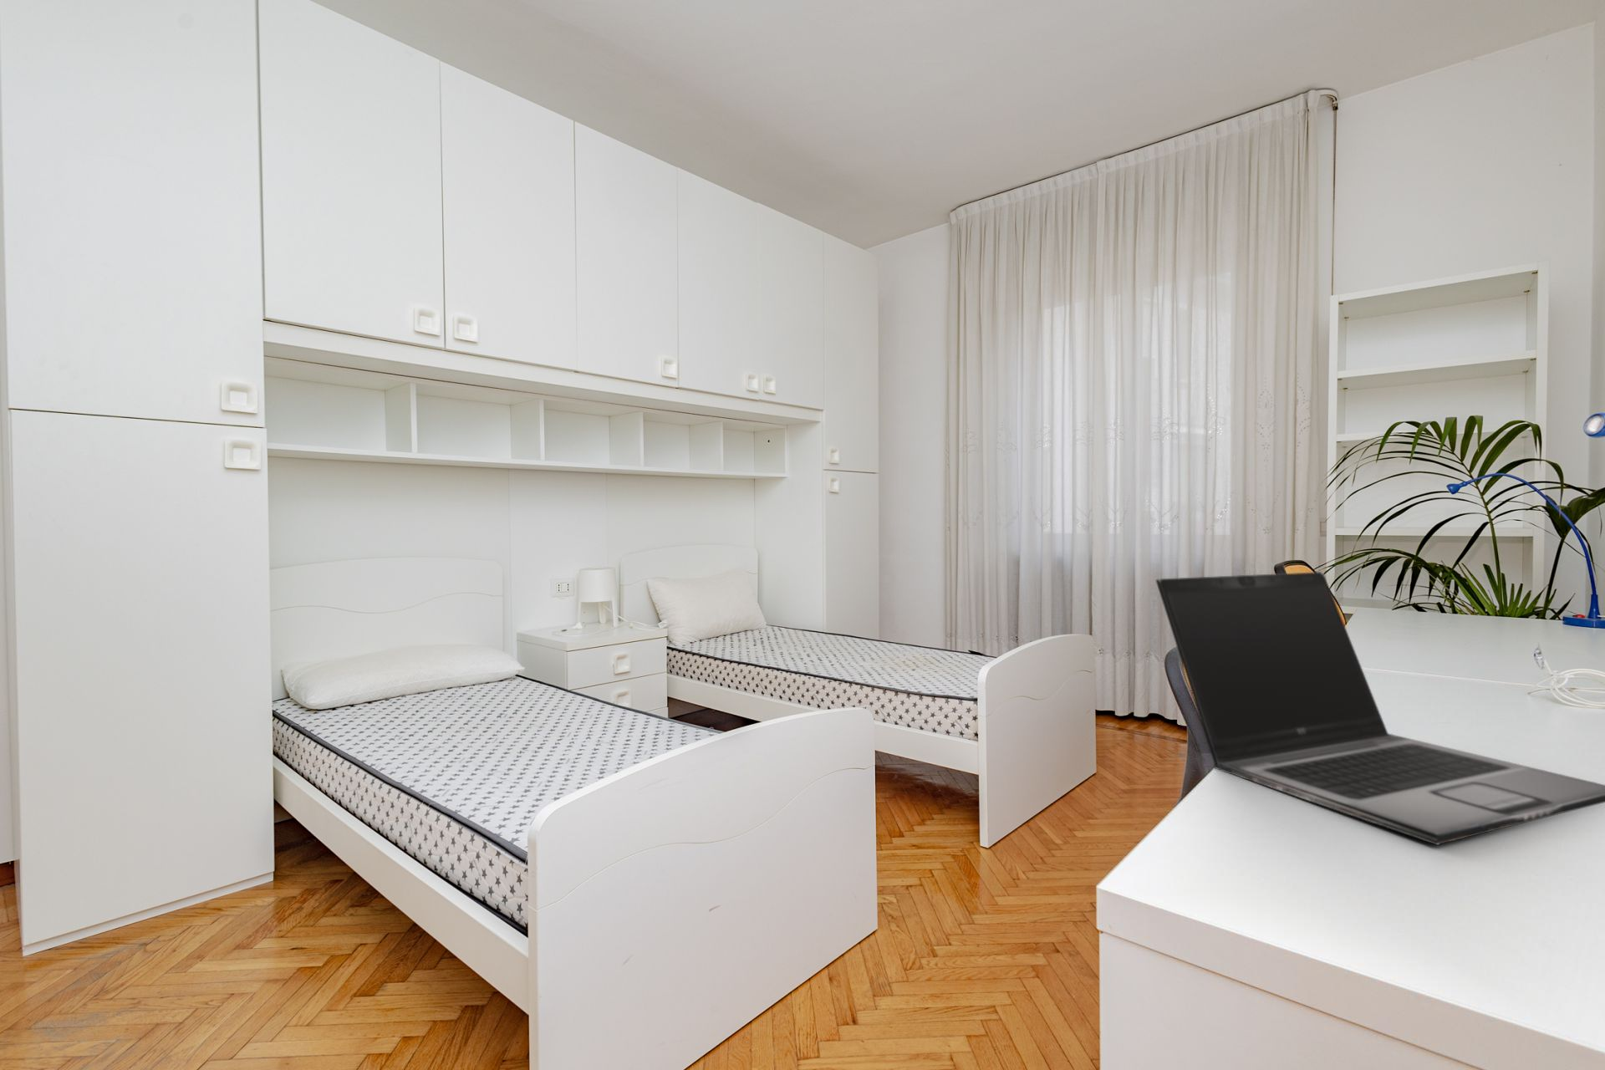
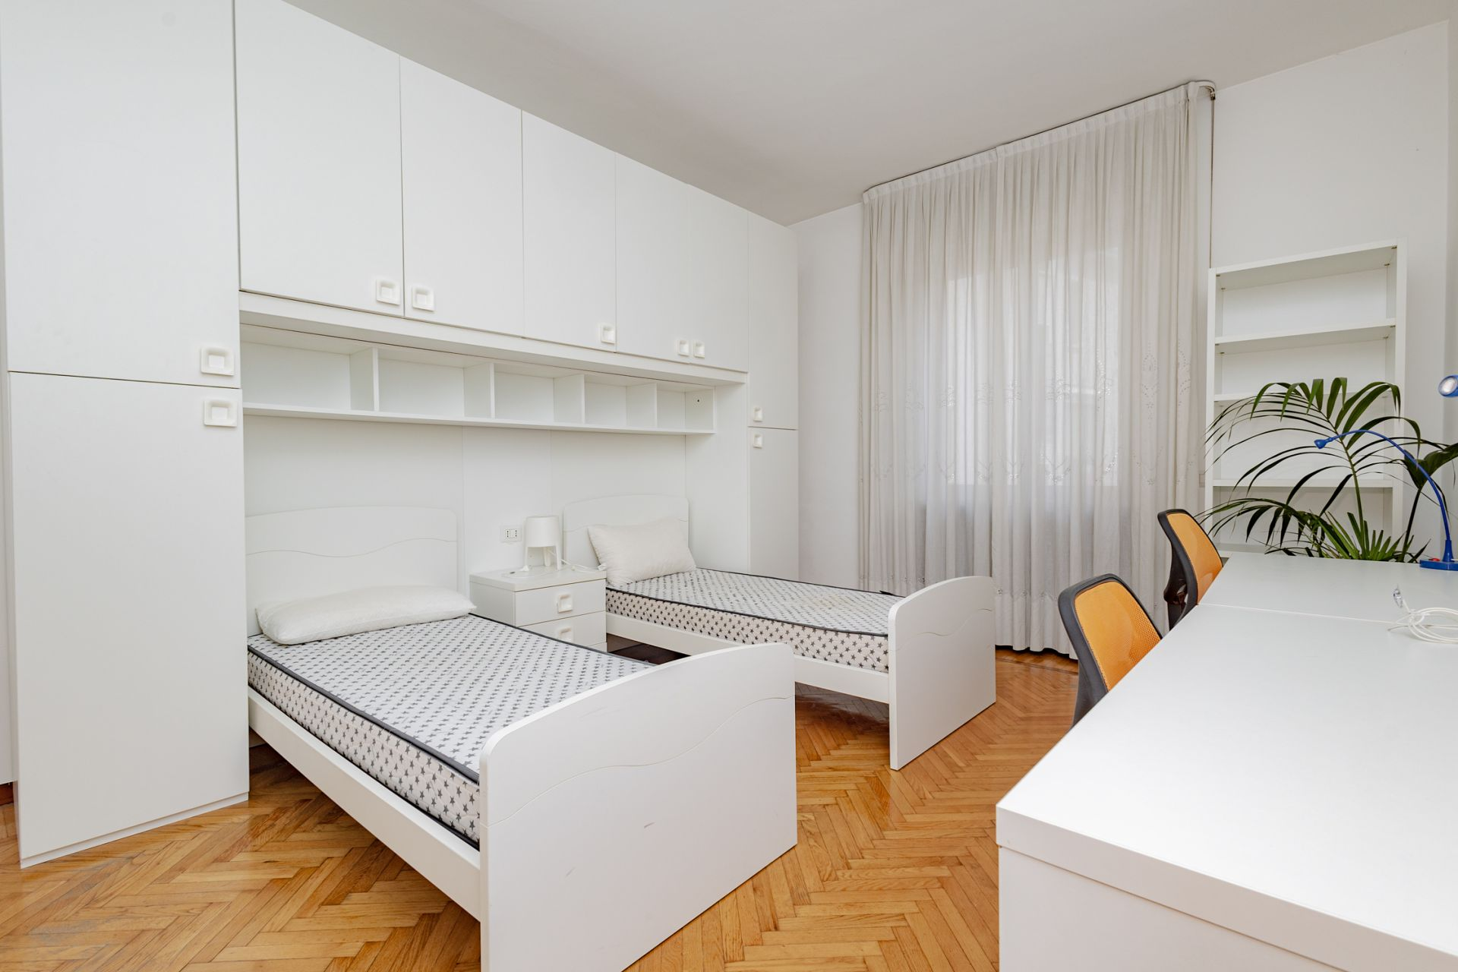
- laptop [1155,571,1605,845]
